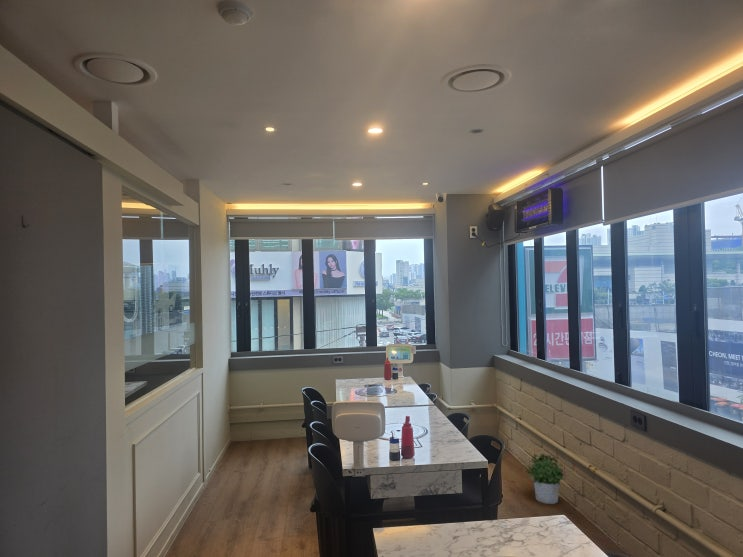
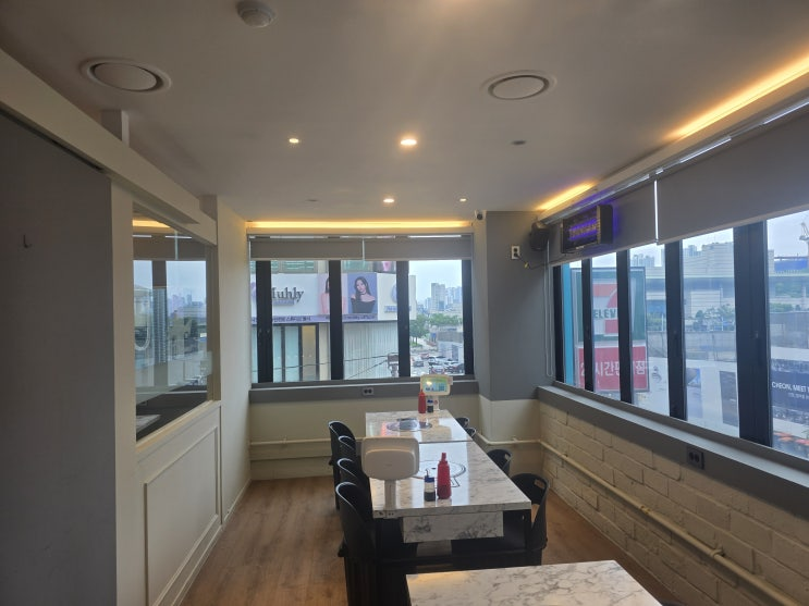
- potted plant [525,453,565,505]
